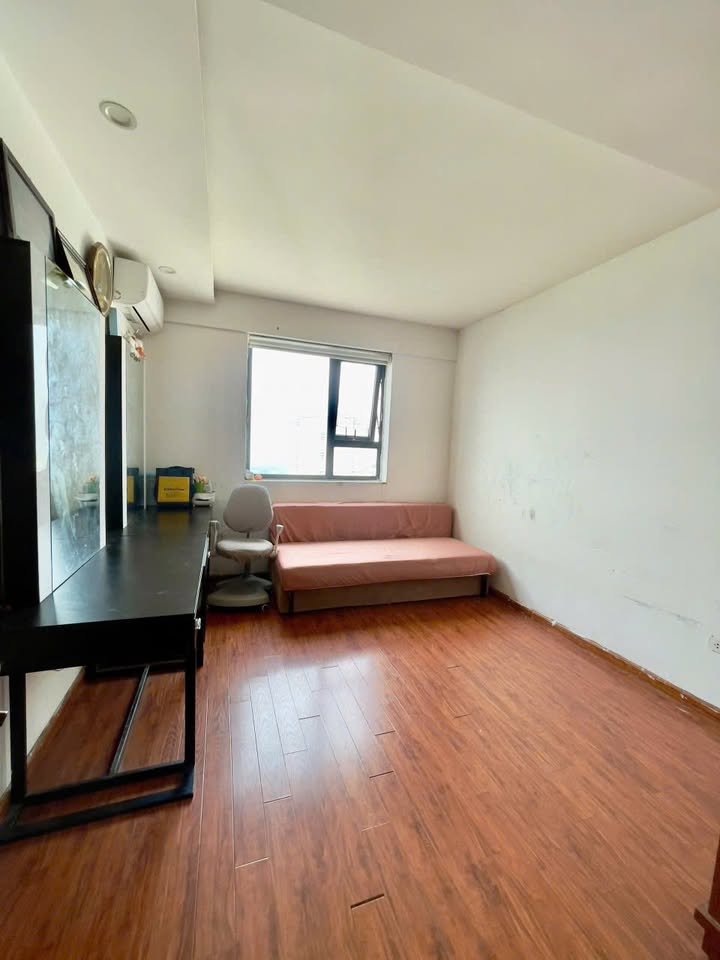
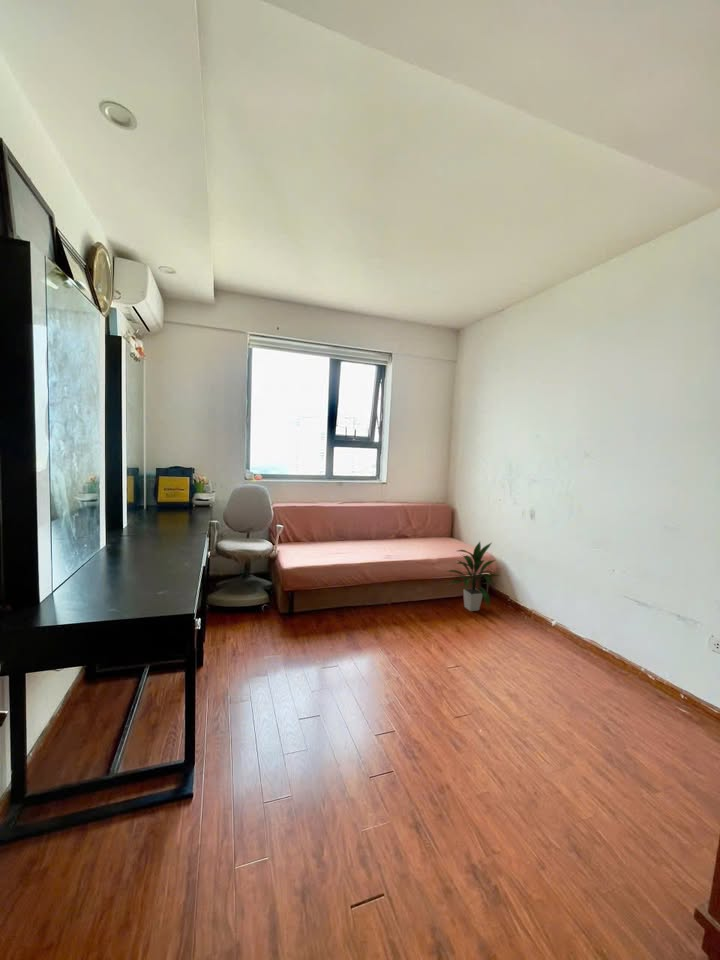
+ indoor plant [445,541,500,612]
